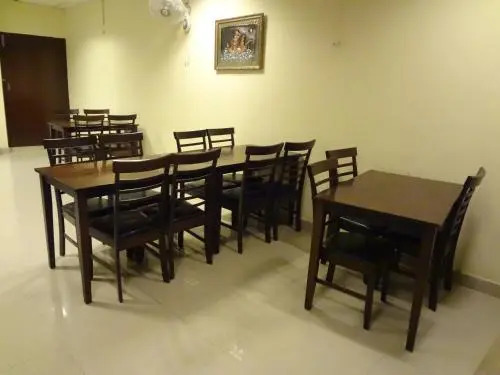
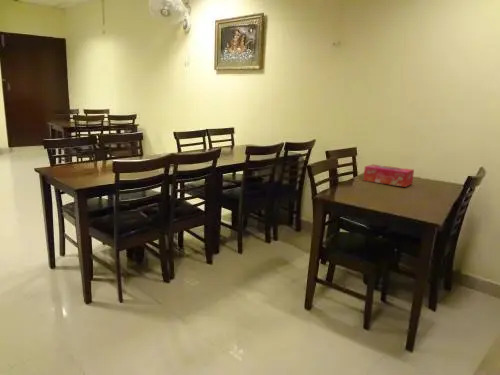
+ tissue box [362,164,415,188]
